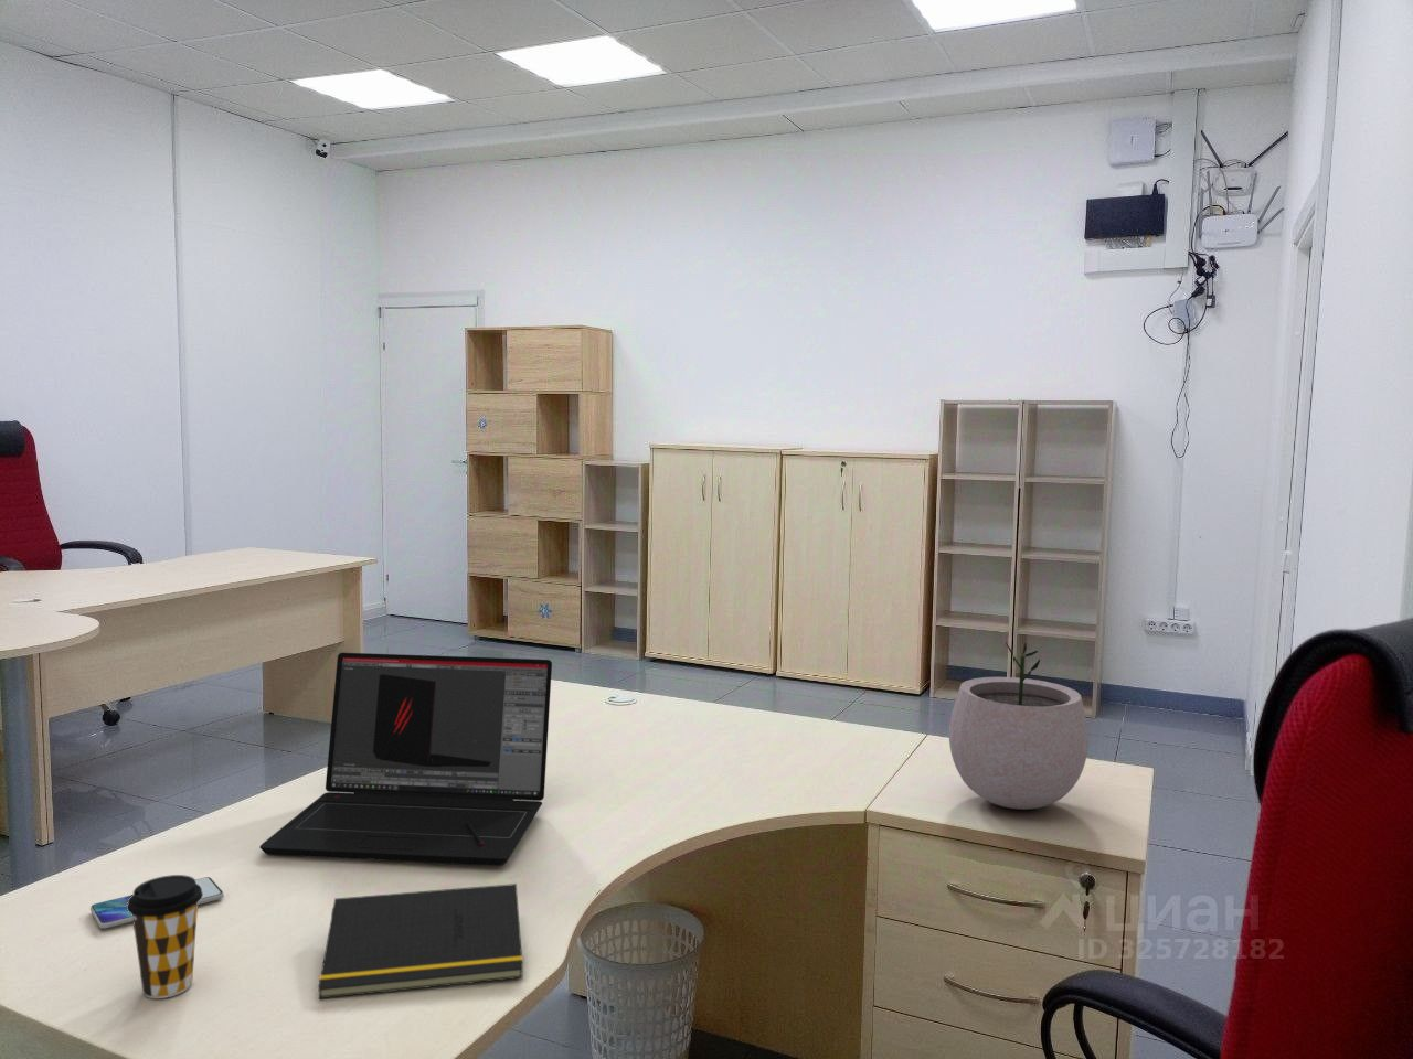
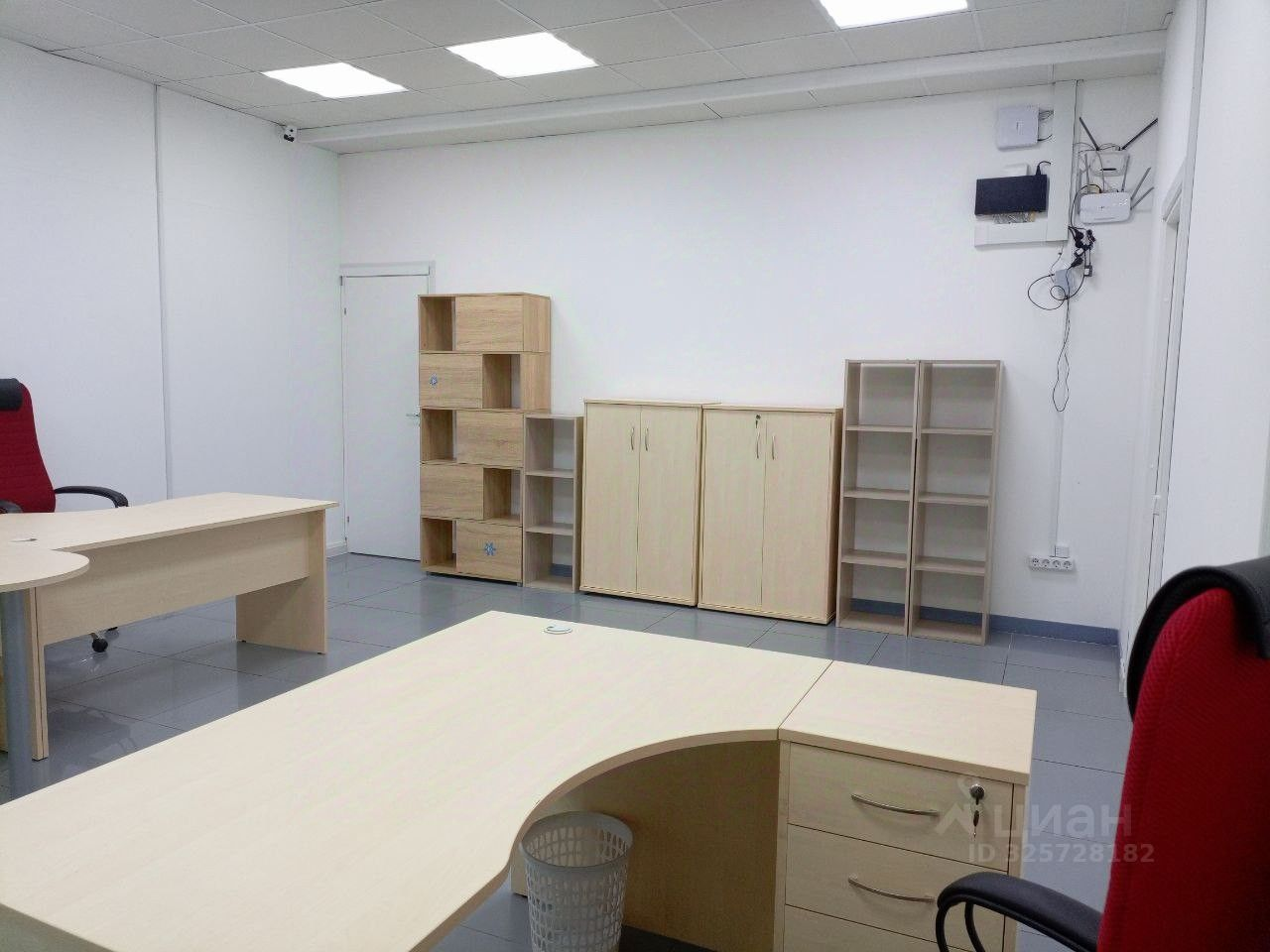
- notepad [317,882,524,999]
- plant pot [948,642,1088,811]
- coffee cup [127,873,204,999]
- smartphone [89,875,225,930]
- laptop [258,652,553,867]
